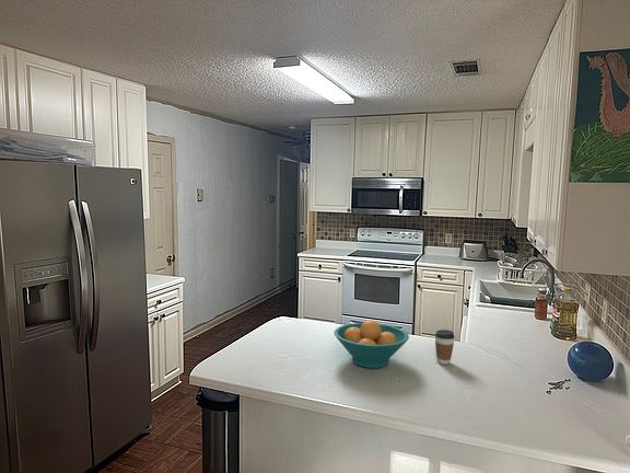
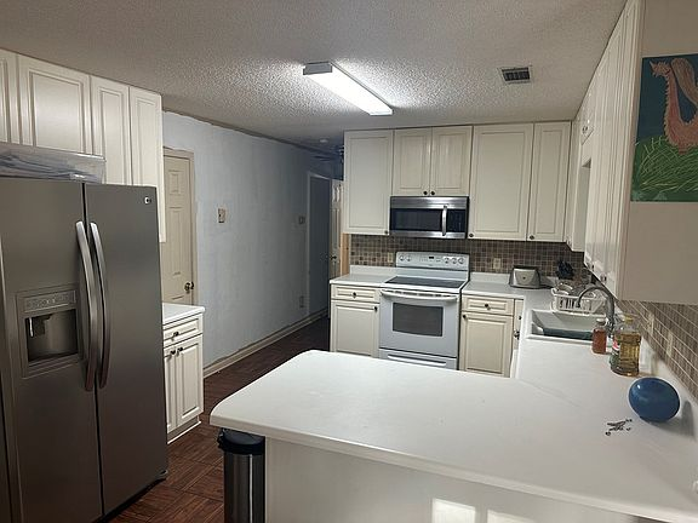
- coffee cup [434,328,456,366]
- fruit bowl [332,319,410,369]
